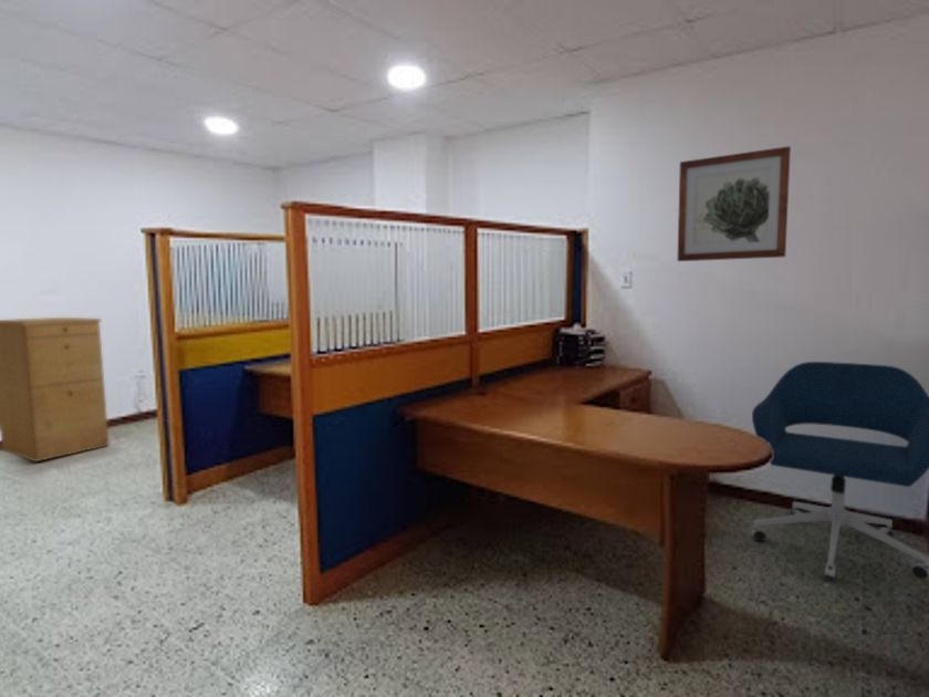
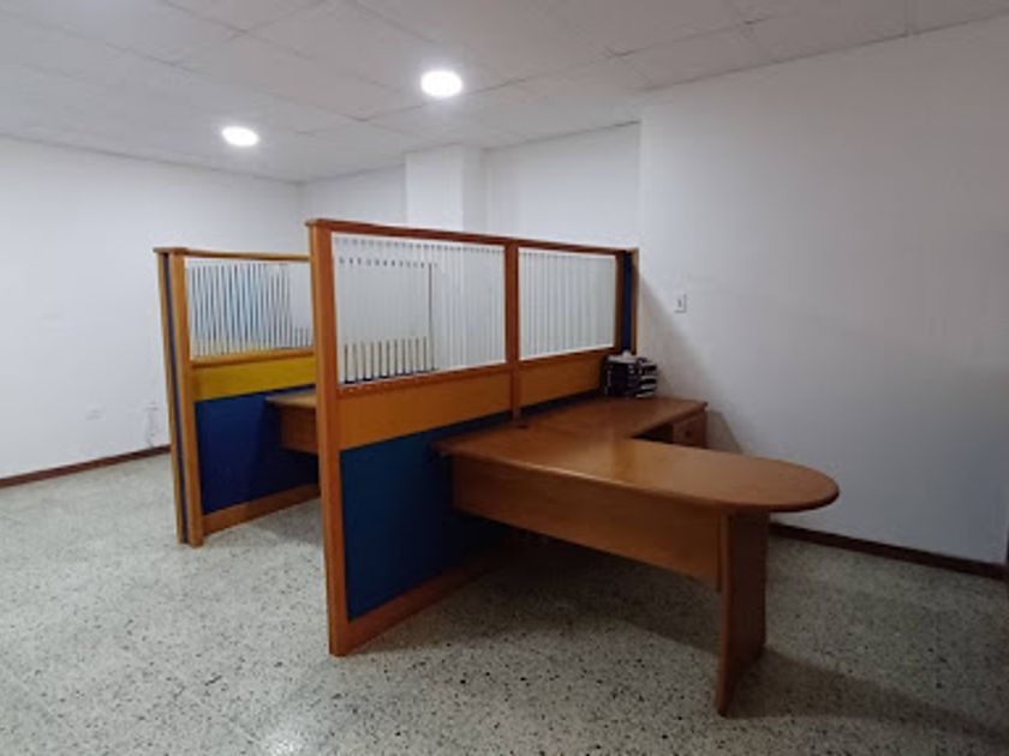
- wall art [676,145,792,262]
- filing cabinet [0,316,109,462]
- office chair [751,361,929,581]
